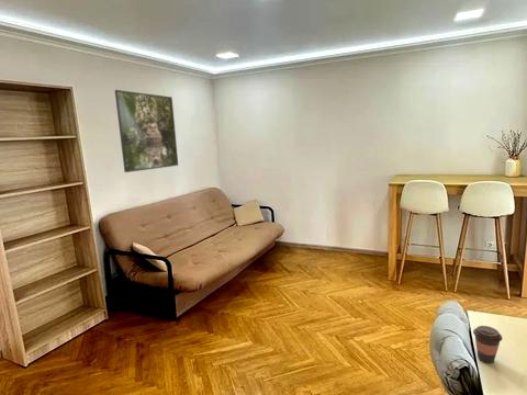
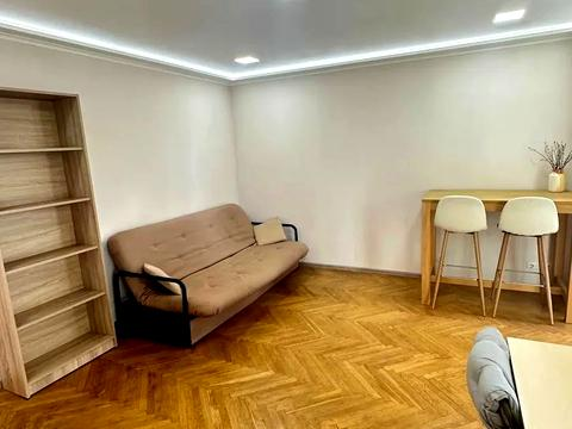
- coffee cup [472,325,503,364]
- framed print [114,89,179,173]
